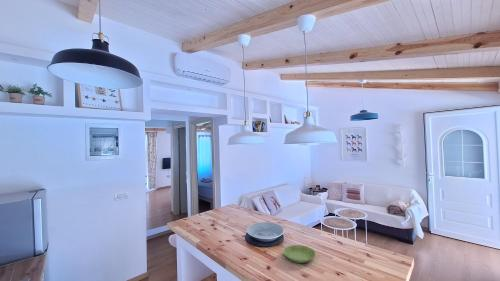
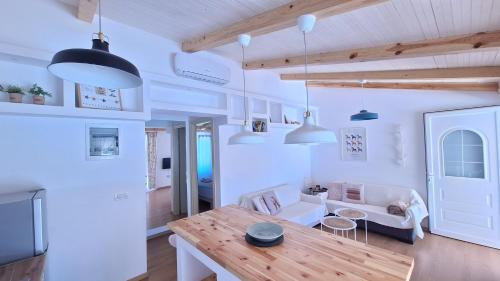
- saucer [283,244,317,264]
